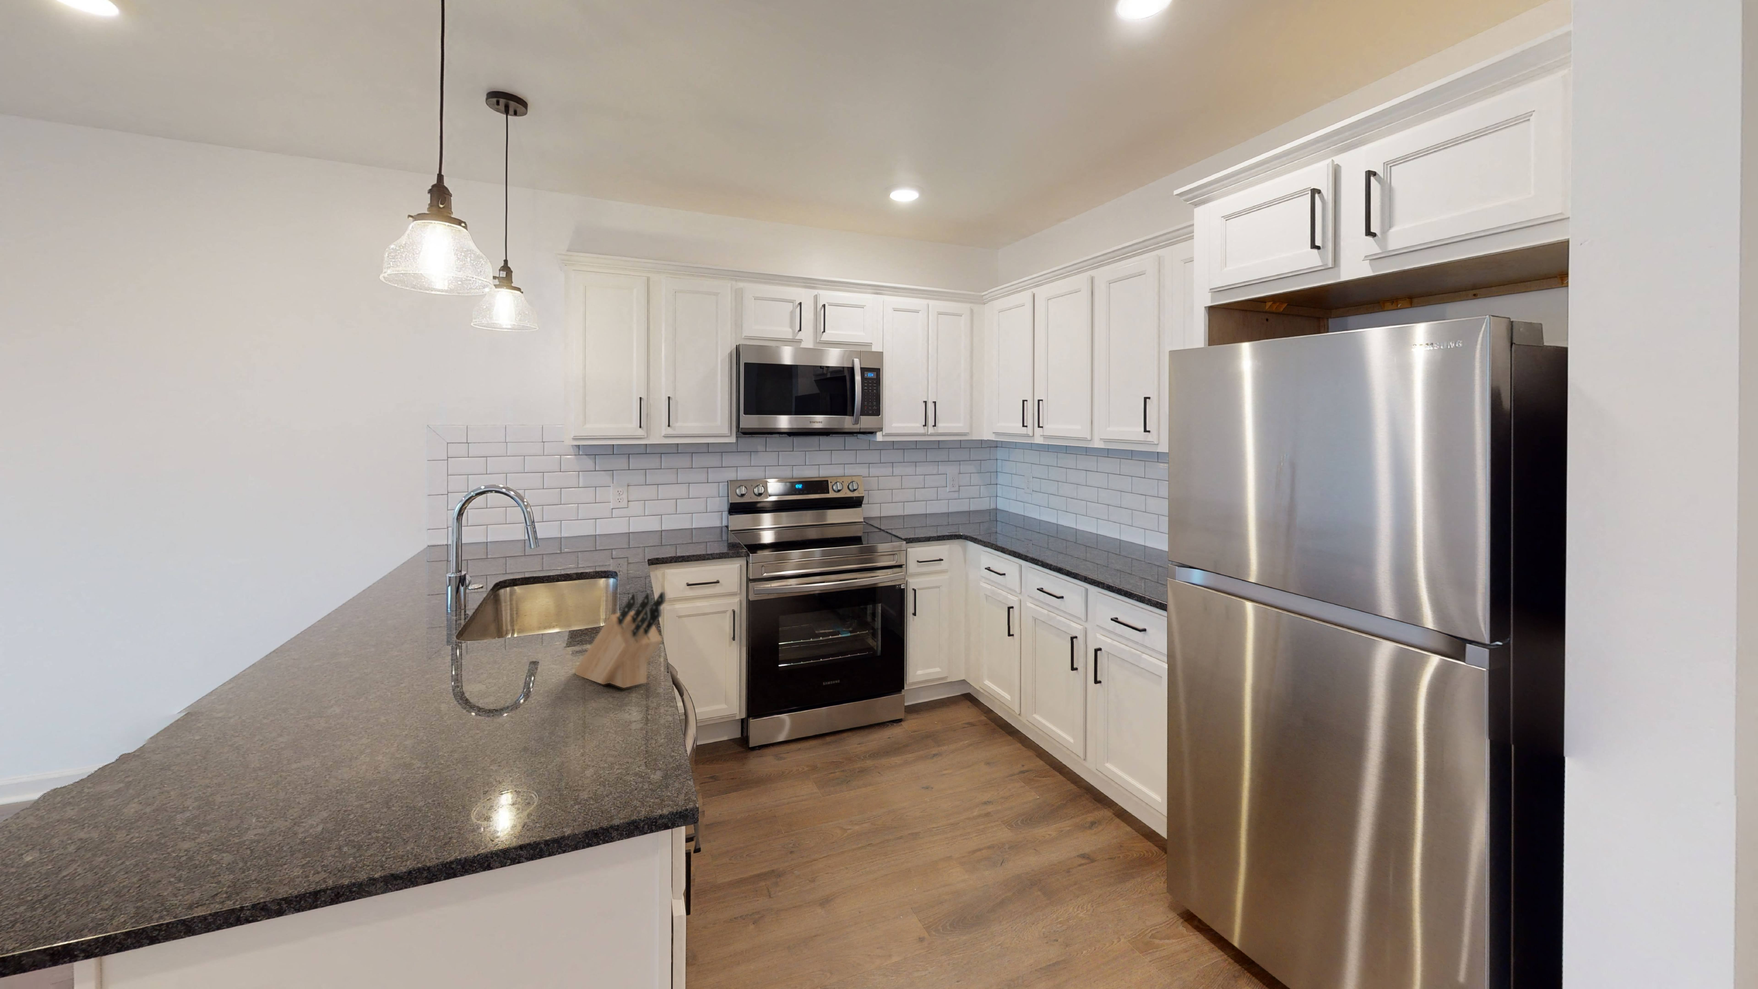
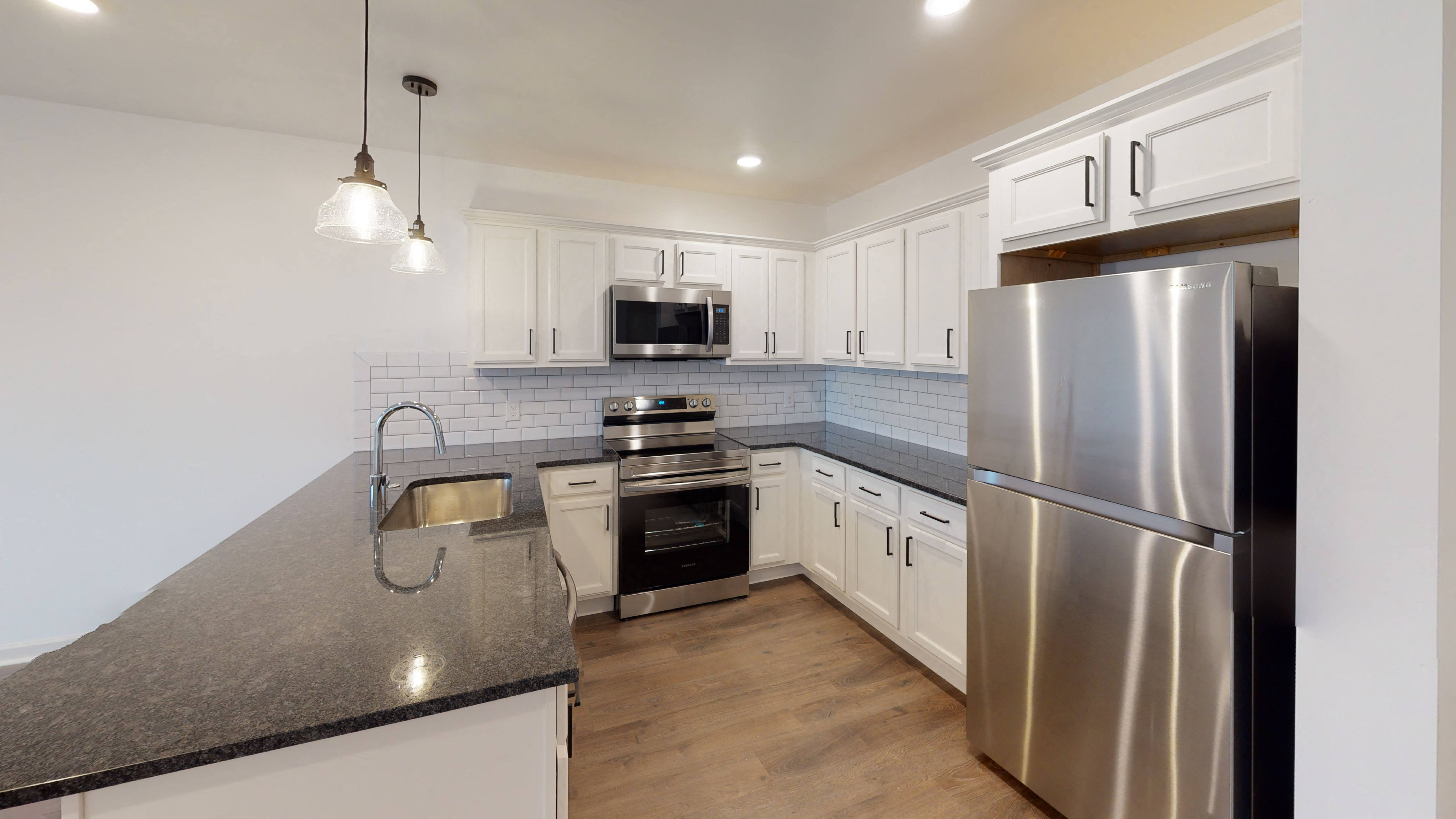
- knife block [574,591,666,688]
